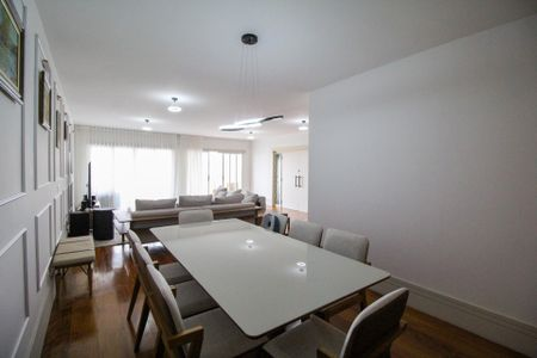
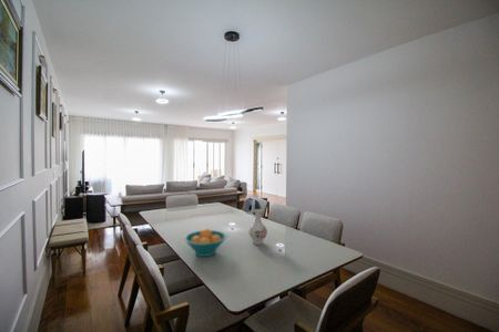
+ vase [247,208,268,246]
+ fruit bowl [183,228,227,258]
